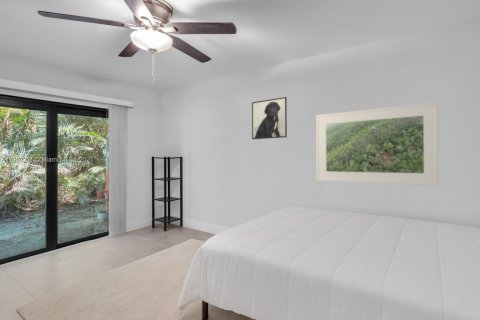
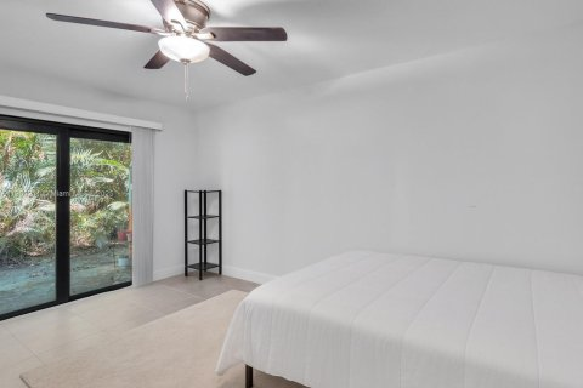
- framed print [315,101,440,187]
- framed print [251,96,288,140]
